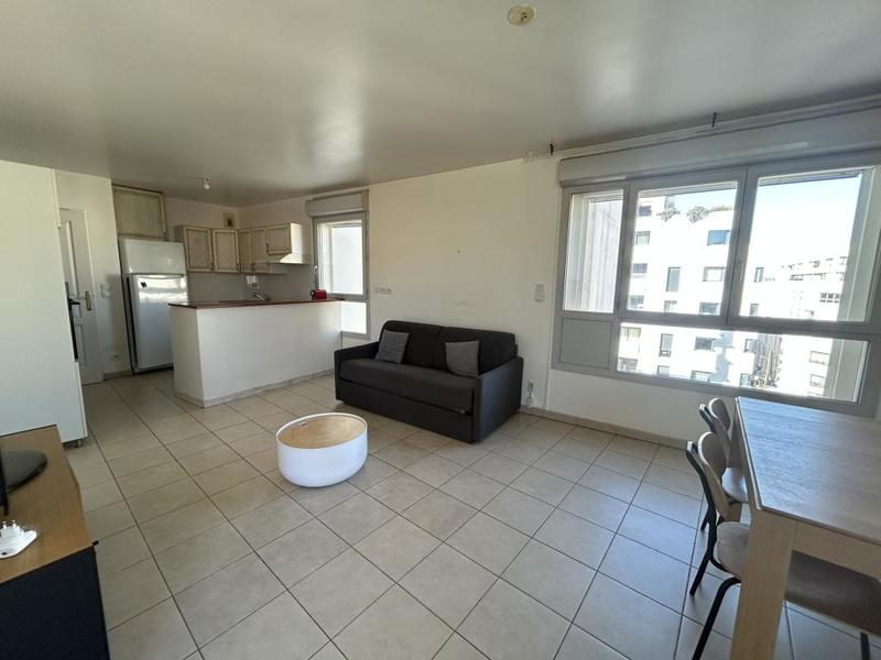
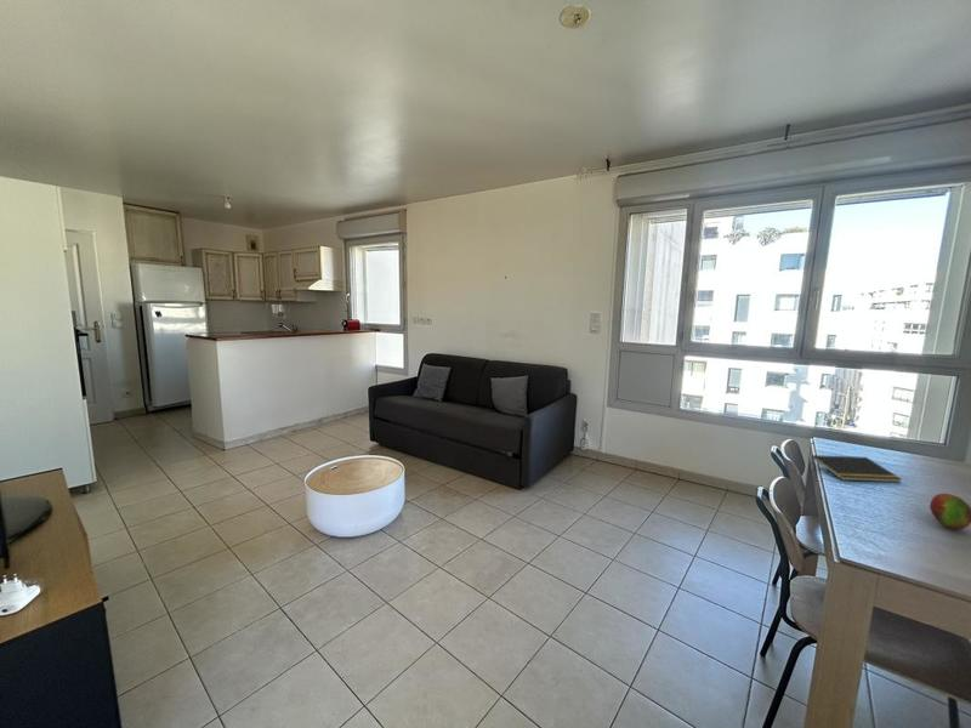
+ fruit [929,493,971,530]
+ notepad [808,454,903,483]
